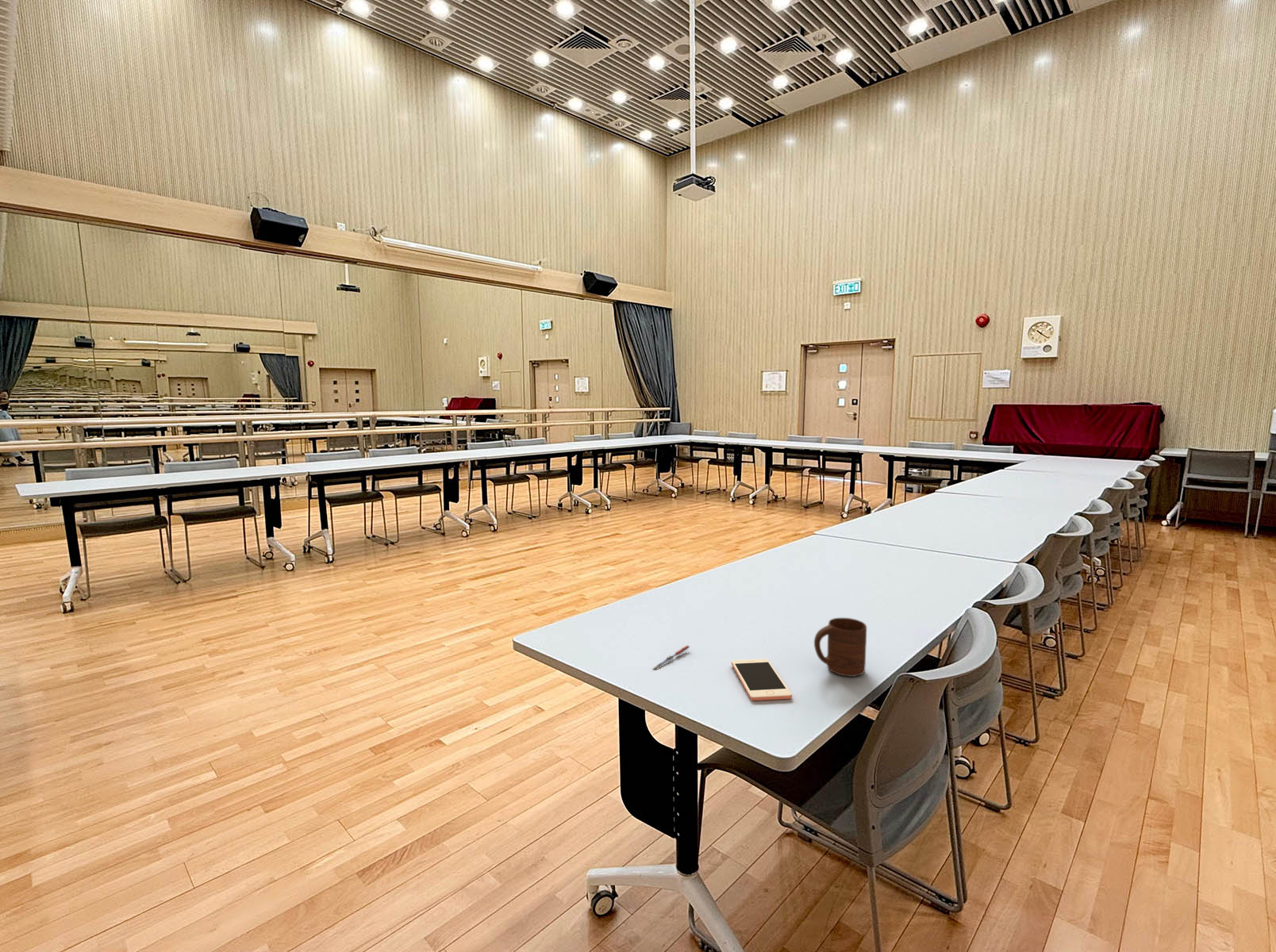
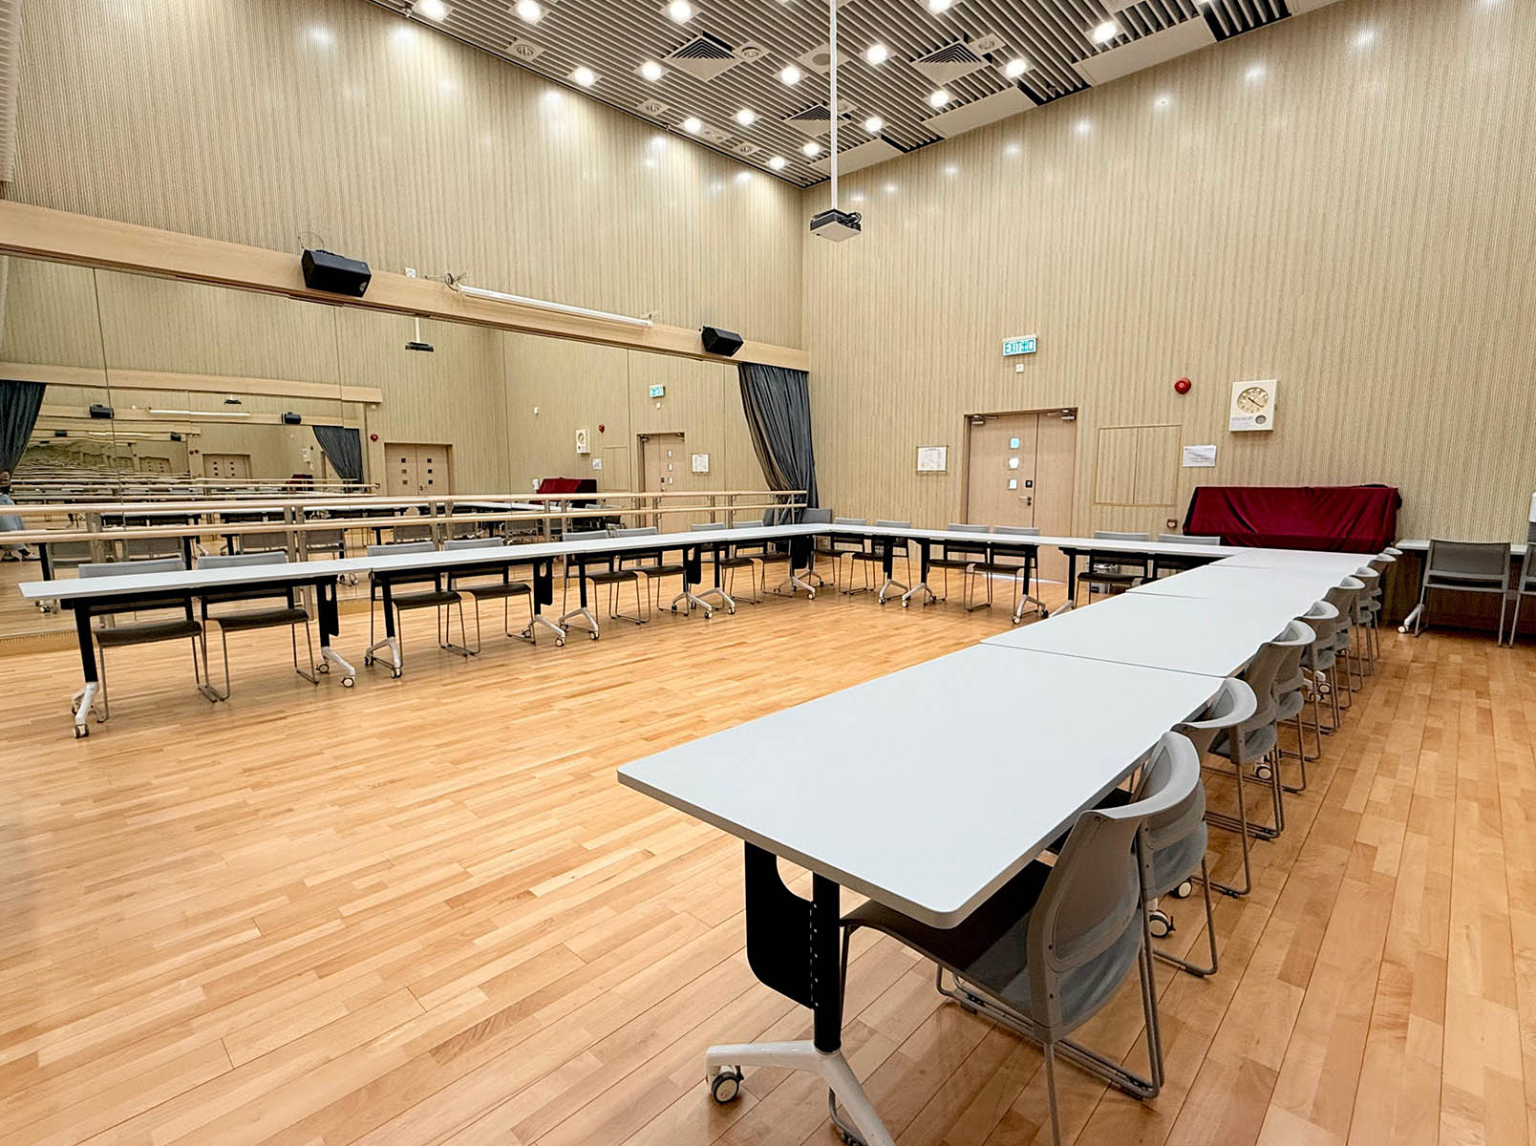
- cup [813,617,867,678]
- pen [651,644,690,670]
- cell phone [731,658,793,701]
